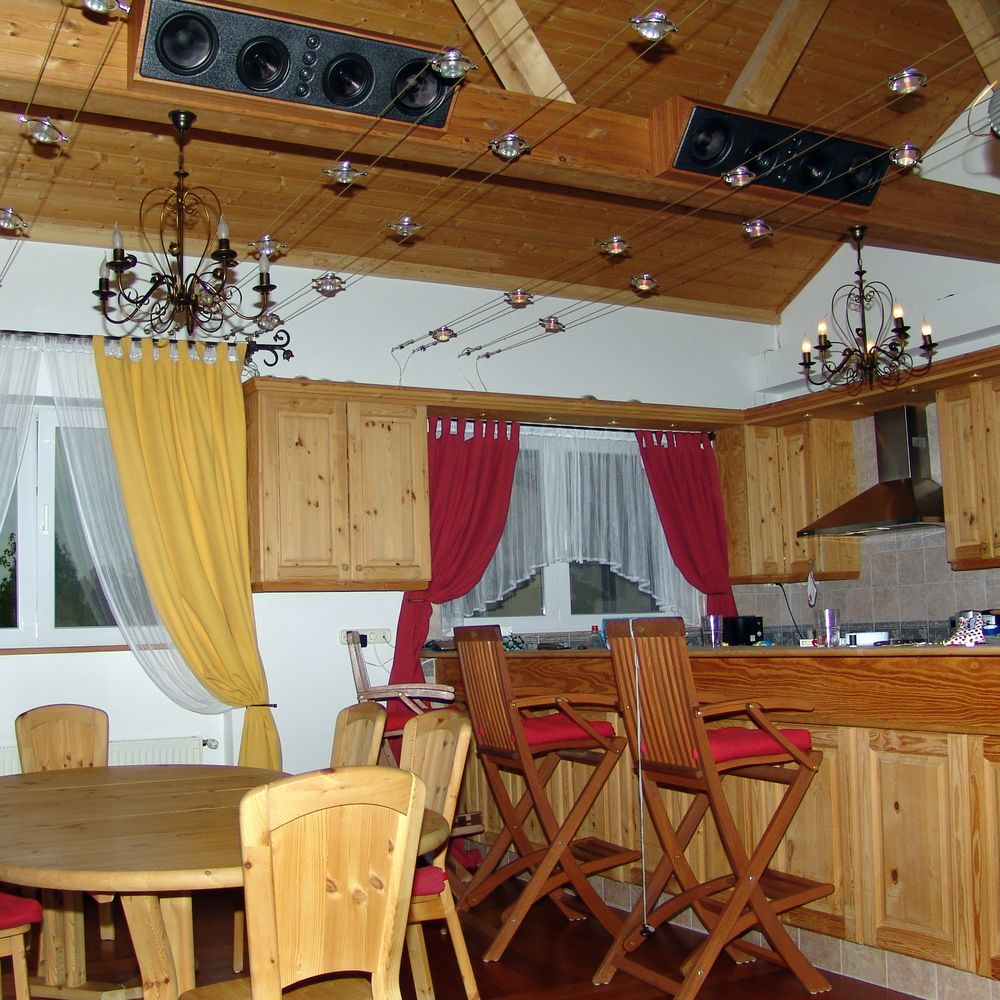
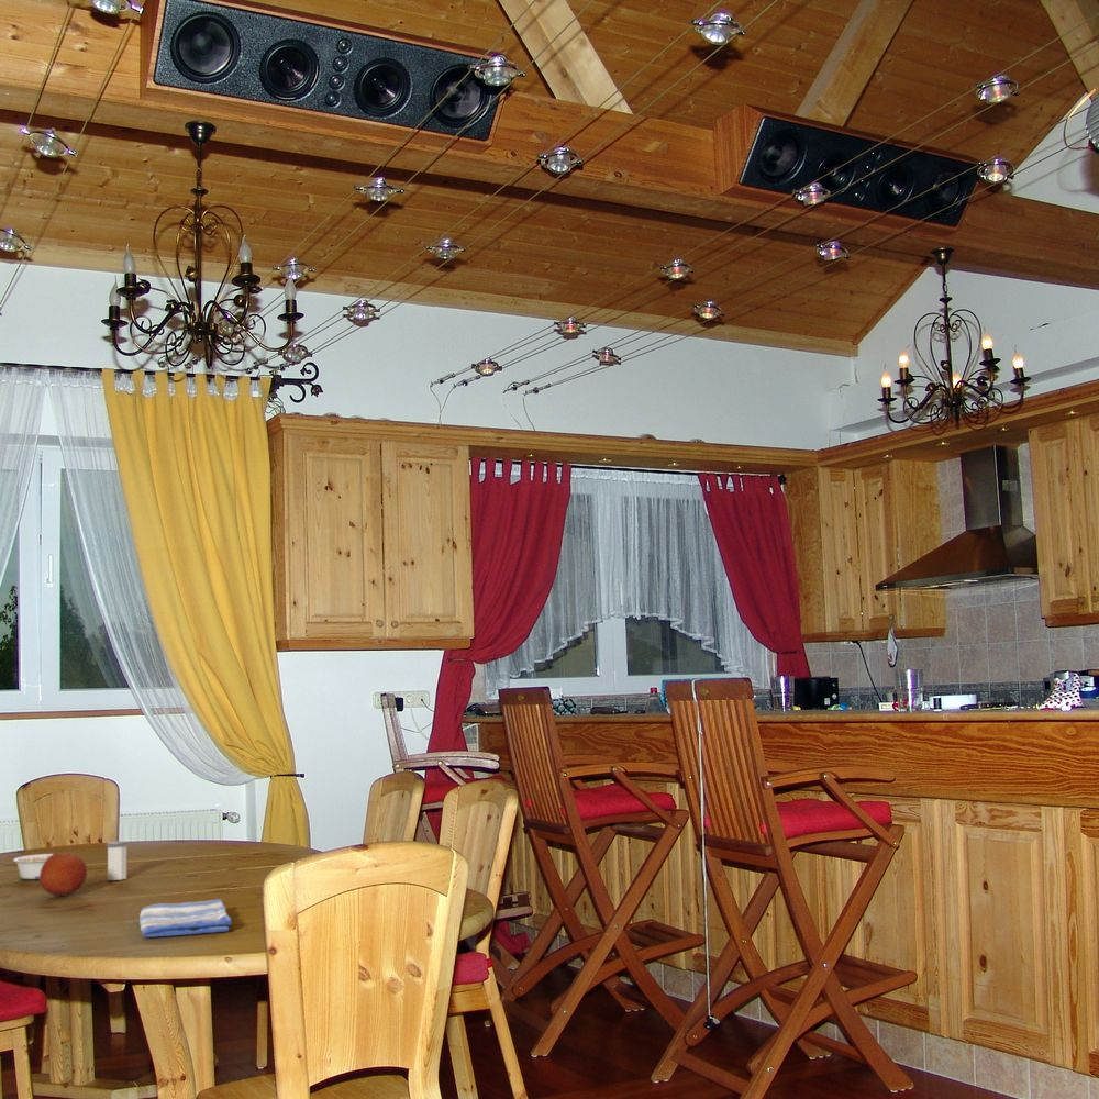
+ fruit [38,851,88,897]
+ dish towel [138,898,233,939]
+ legume [12,853,54,880]
+ salt shaker [106,840,129,881]
